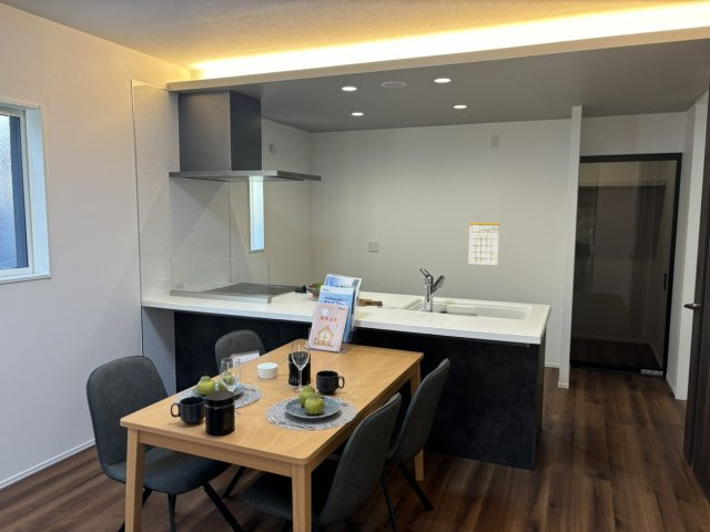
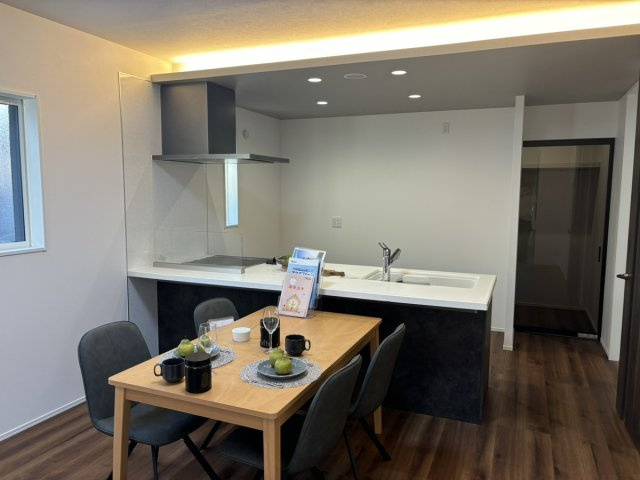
- calendar [467,212,500,266]
